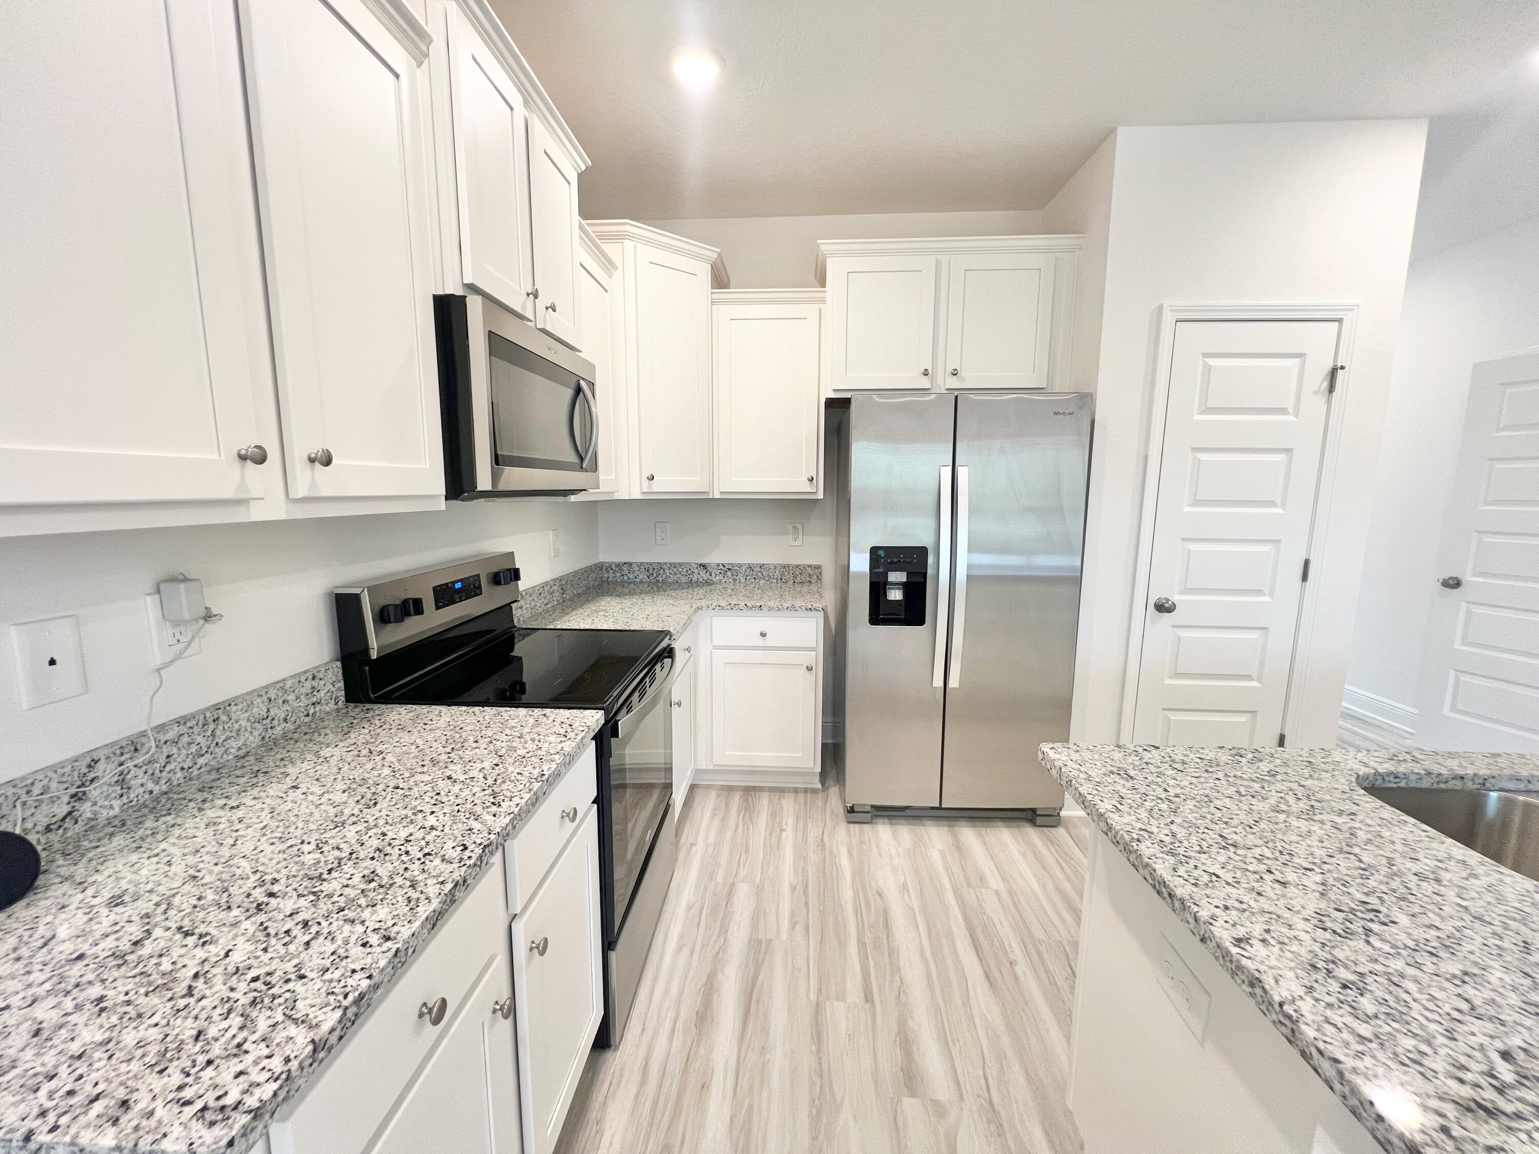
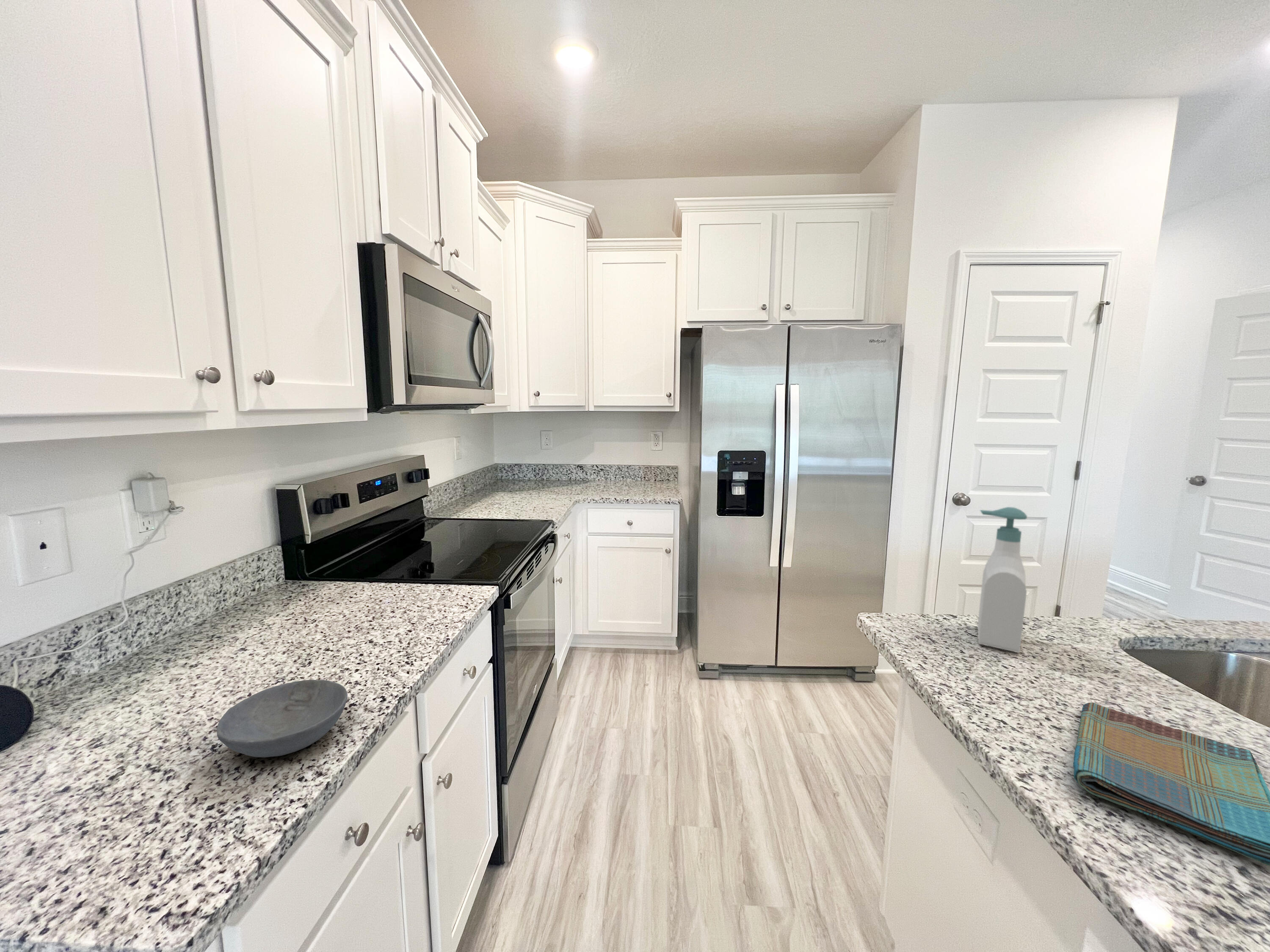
+ bowl [216,679,348,758]
+ soap bottle [977,506,1027,653]
+ dish towel [1073,702,1270,867]
